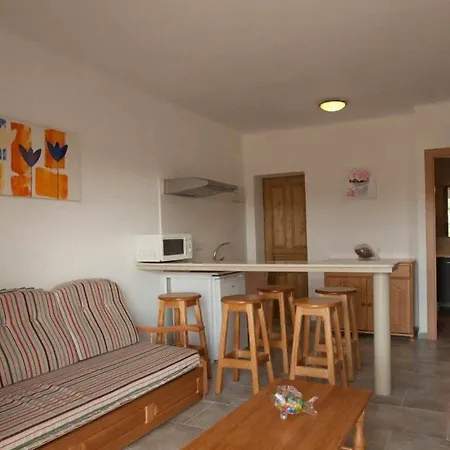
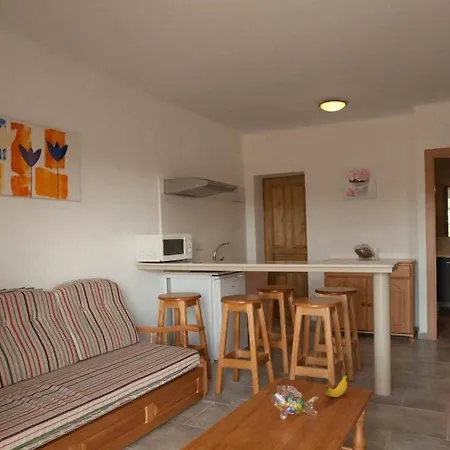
+ banana [324,372,349,398]
